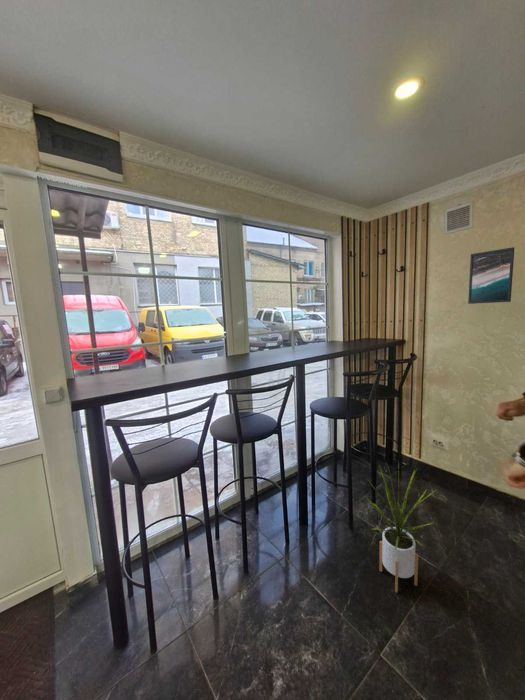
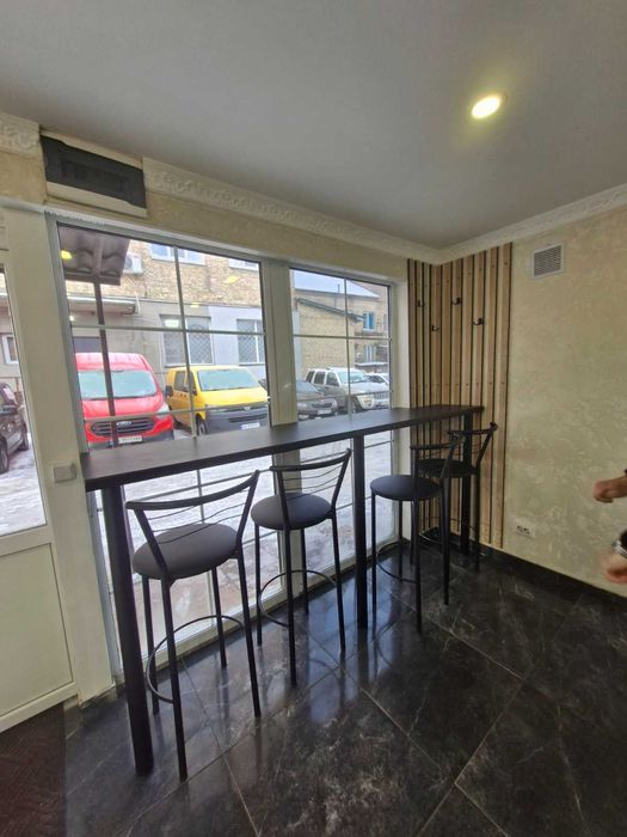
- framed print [467,246,515,305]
- house plant [365,461,437,594]
